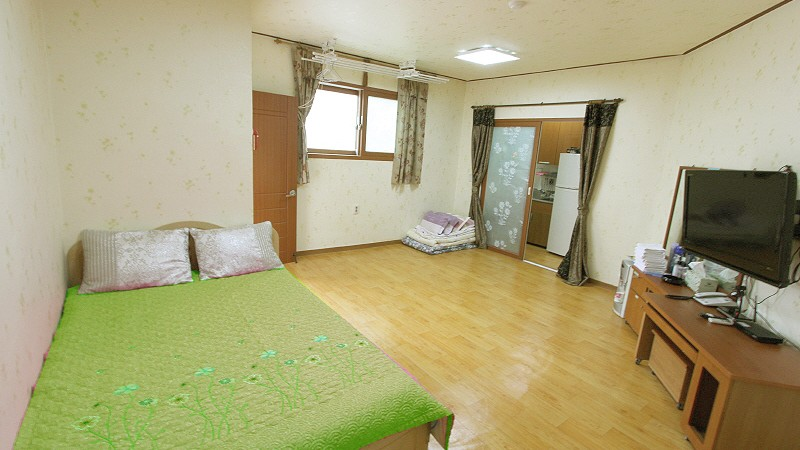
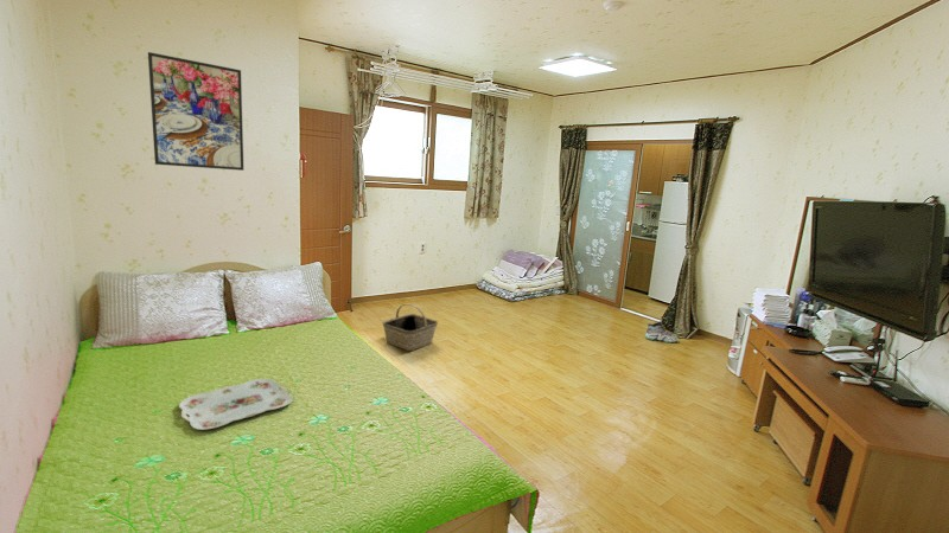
+ basket [382,303,439,352]
+ sneaker [644,319,680,343]
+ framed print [147,51,244,172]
+ serving tray [178,378,294,431]
